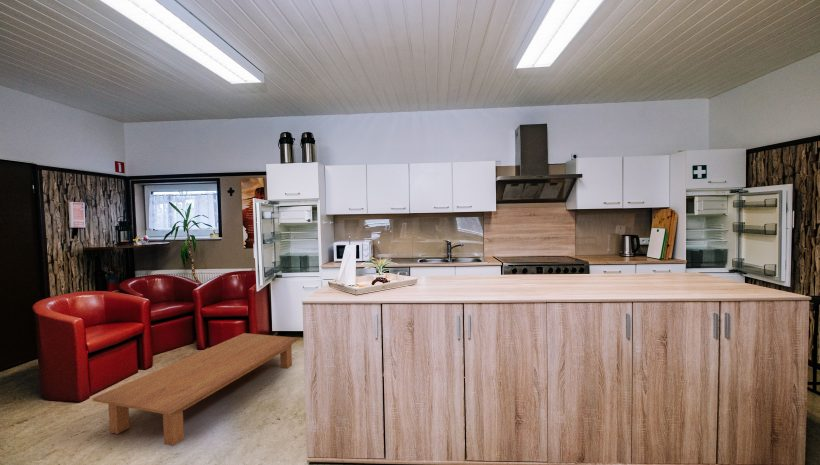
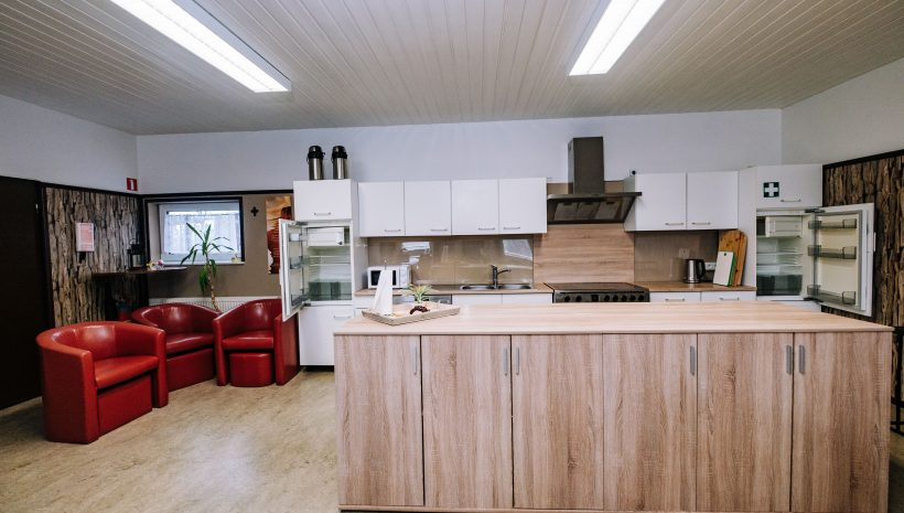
- coffee table [91,332,300,447]
